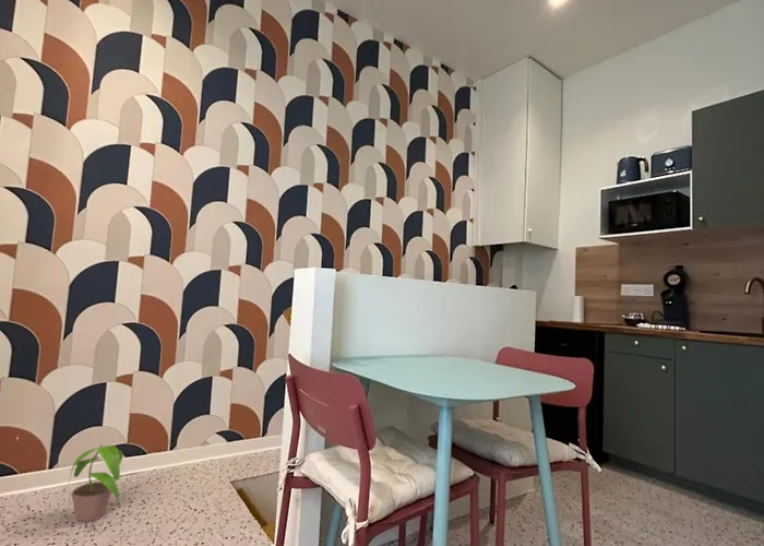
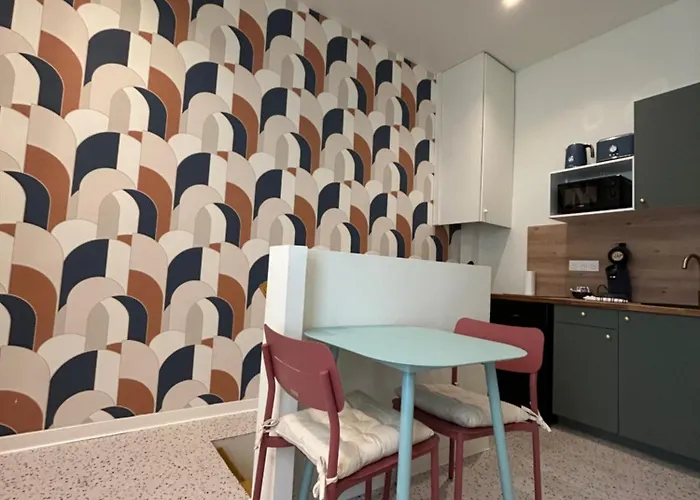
- potted plant [67,443,124,523]
